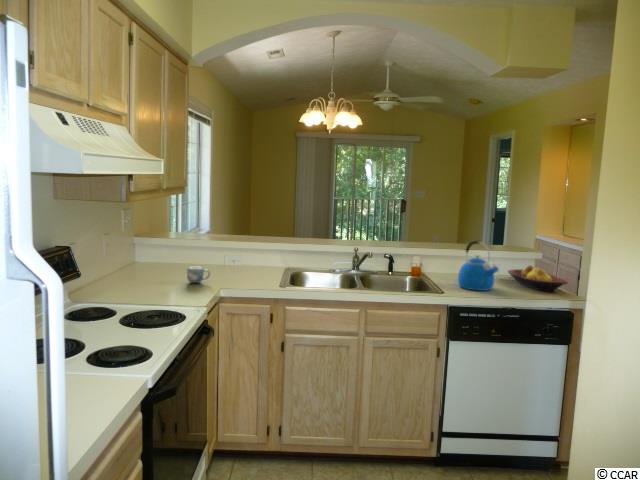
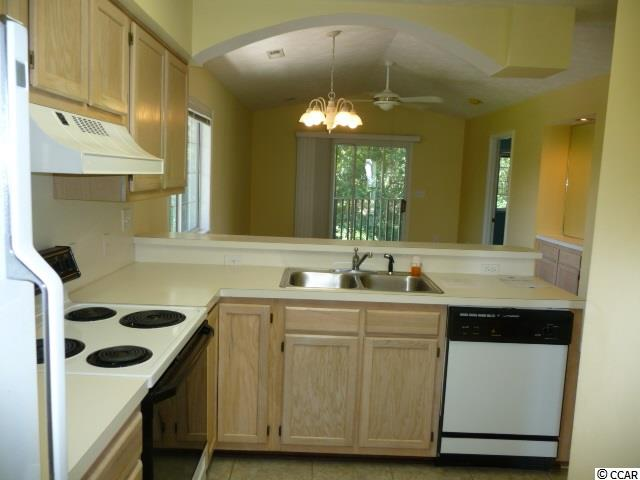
- mug [186,266,211,284]
- fruit bowl [507,264,569,292]
- kettle [457,240,500,292]
